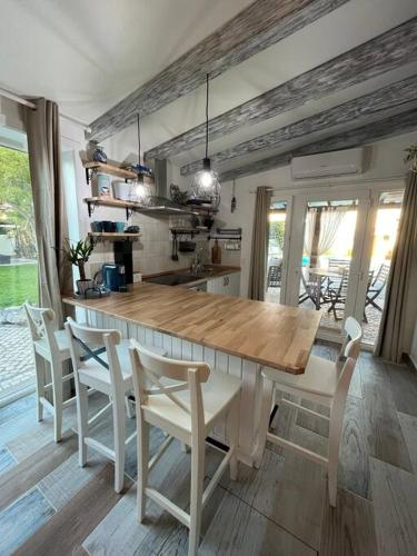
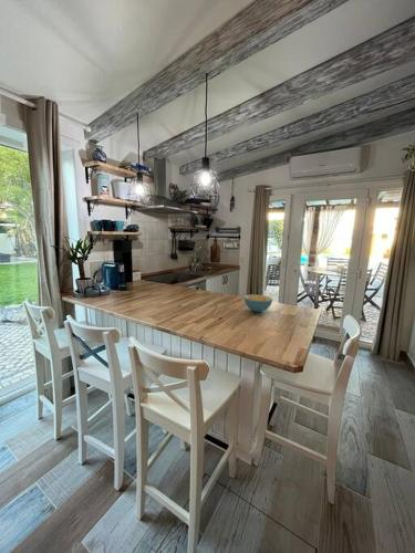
+ cereal bowl [243,293,273,313]
